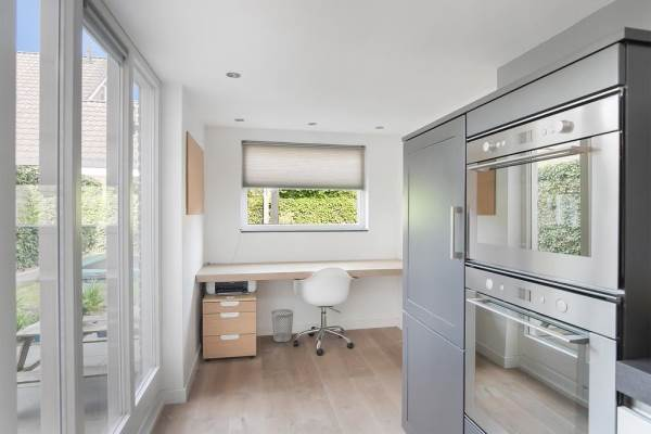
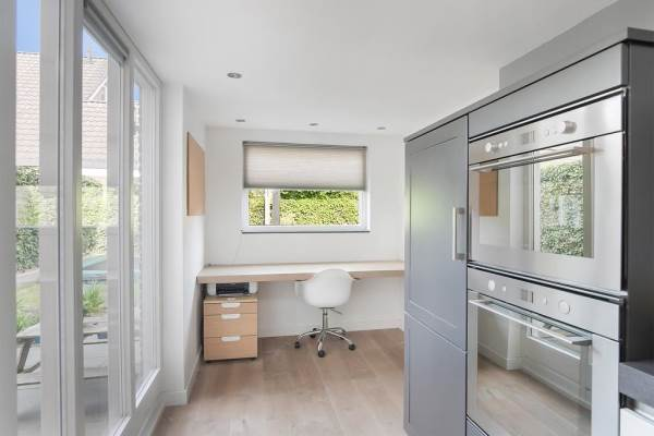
- wastebasket [270,308,294,343]
